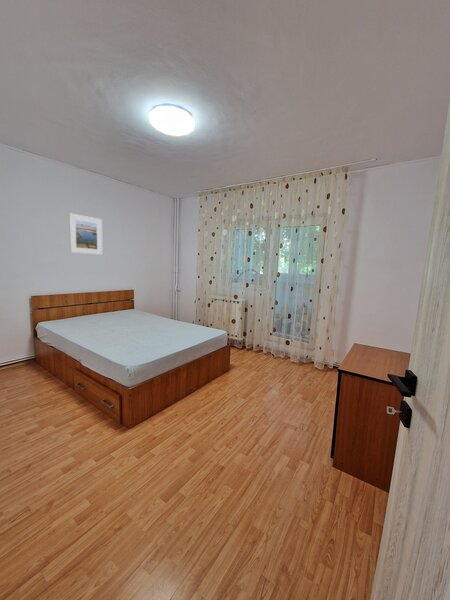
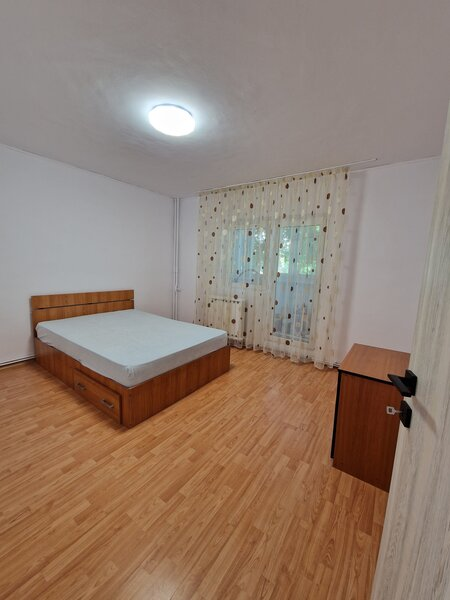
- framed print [68,213,103,256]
